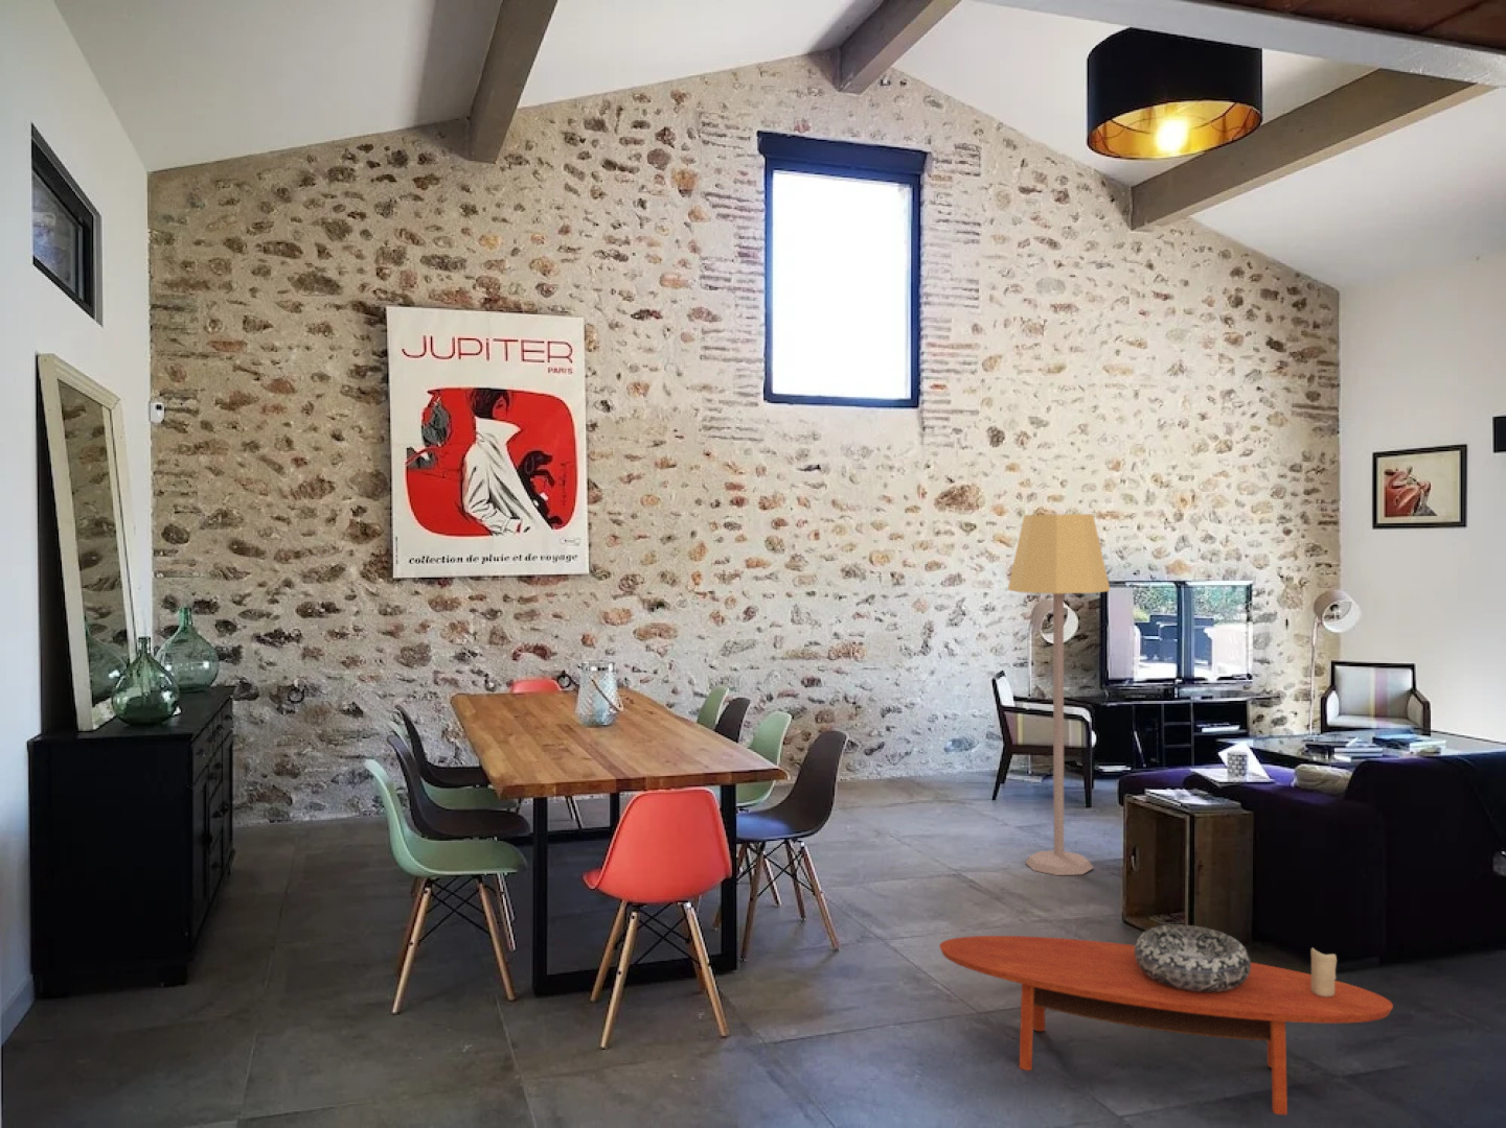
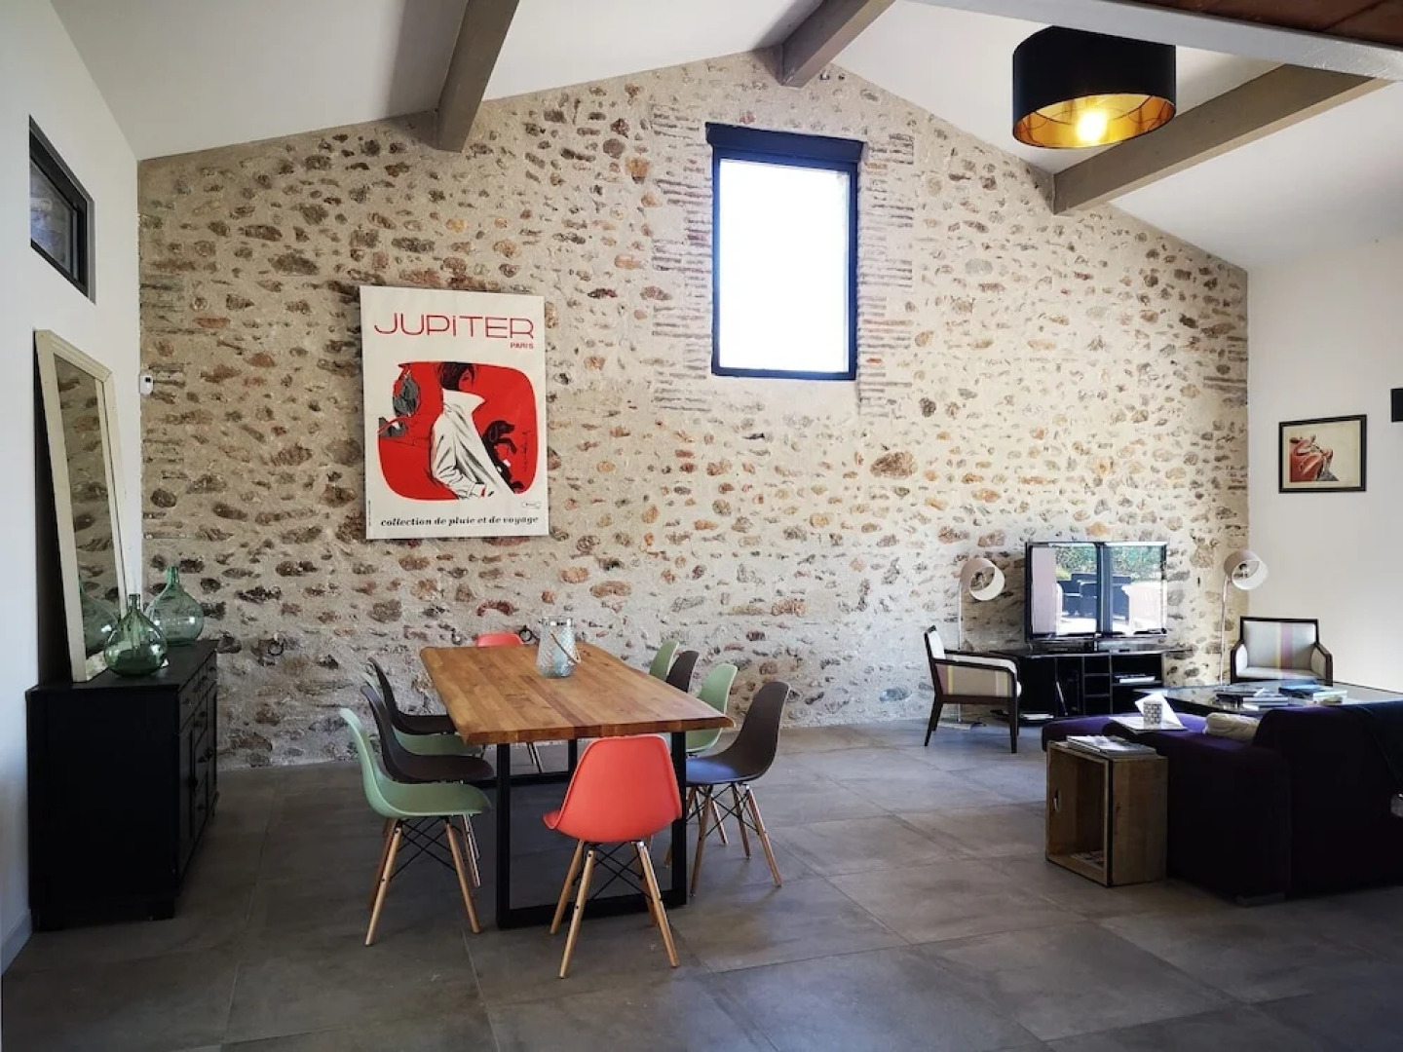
- decorative bowl [1135,923,1252,992]
- coffee table [938,935,1395,1116]
- lamp [1007,513,1112,877]
- candle [1309,948,1338,996]
